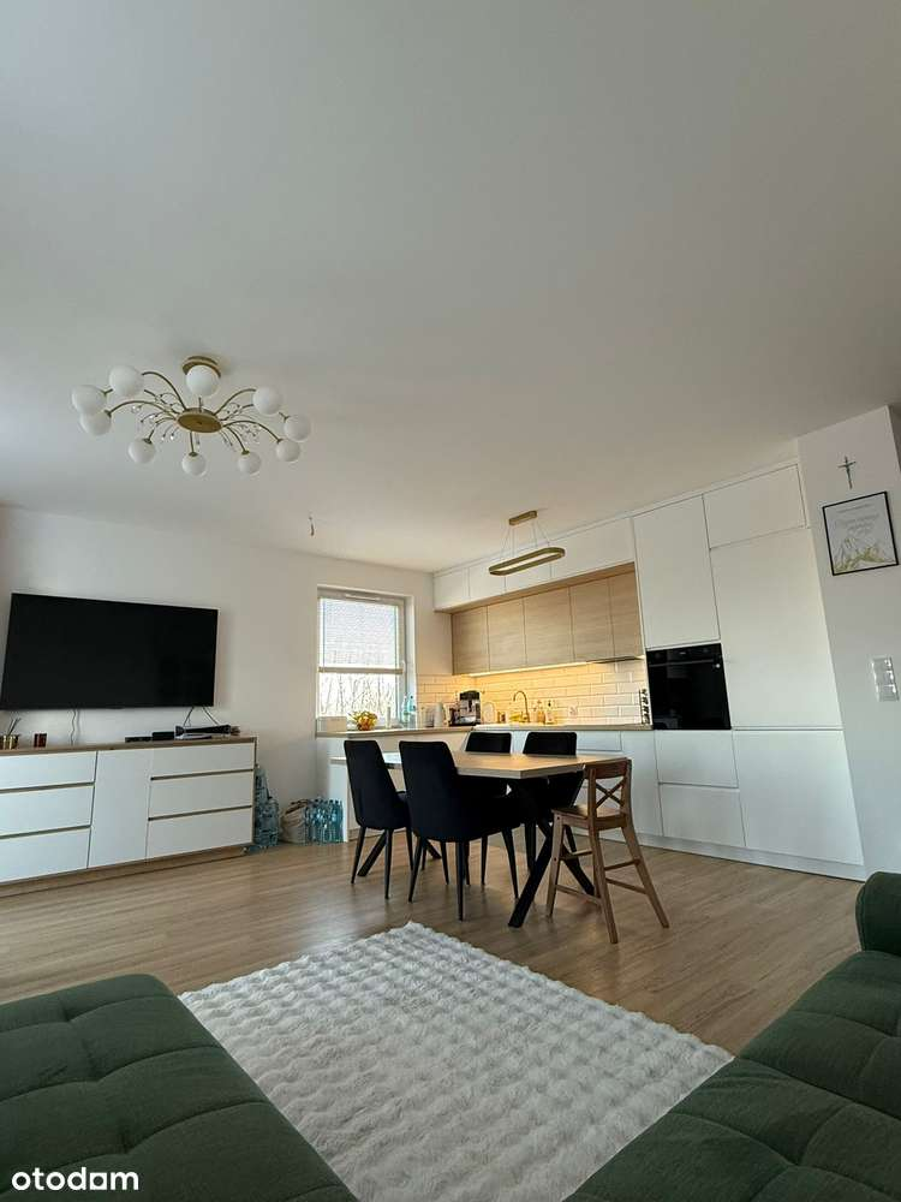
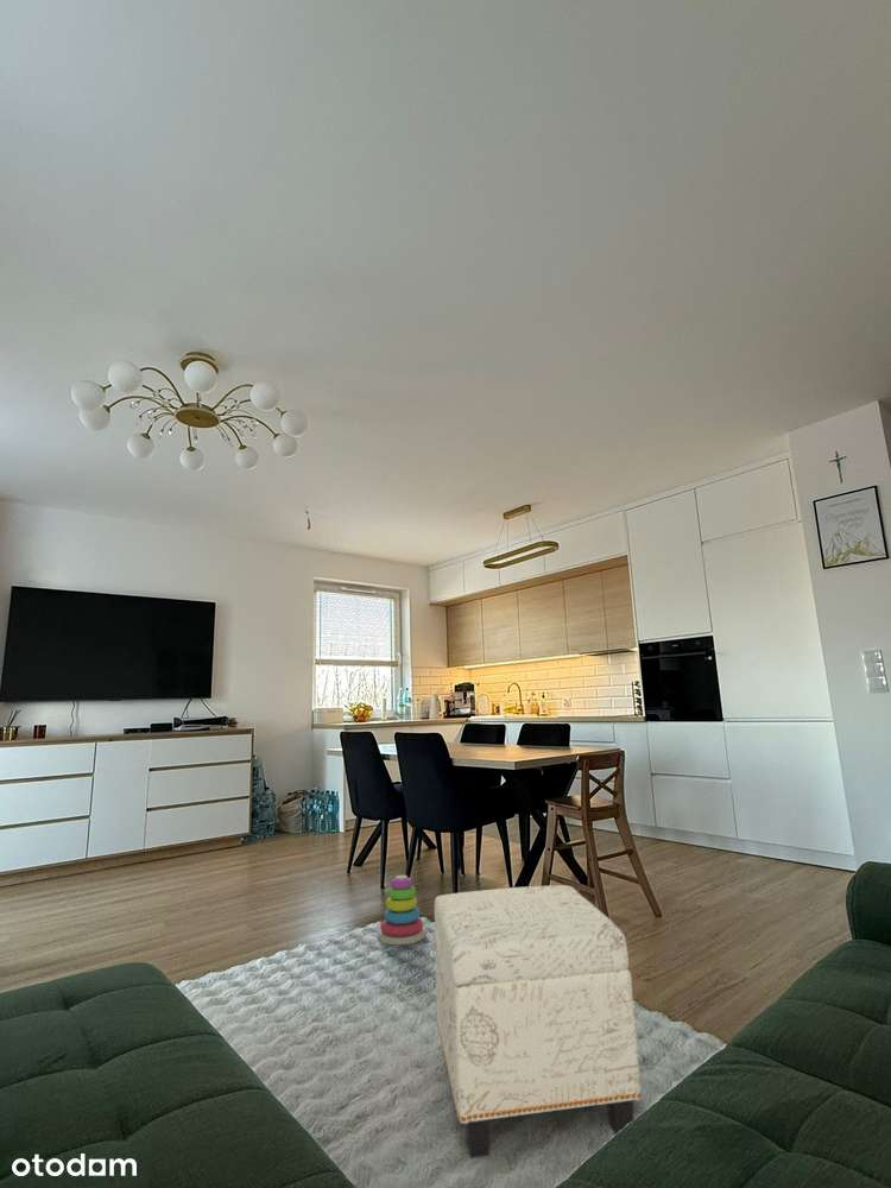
+ ottoman [434,884,643,1158]
+ stacking toy [378,874,426,946]
